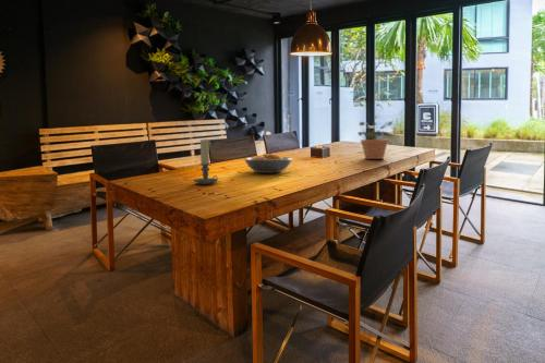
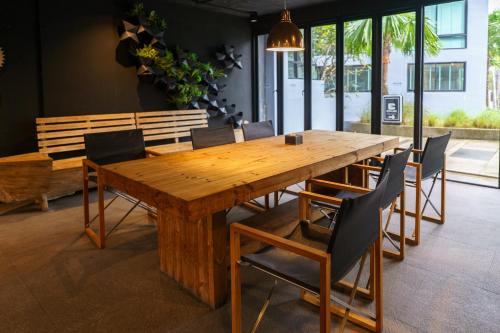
- potted plant [356,120,396,160]
- candle holder [193,137,219,185]
- fruit bowl [243,153,293,174]
